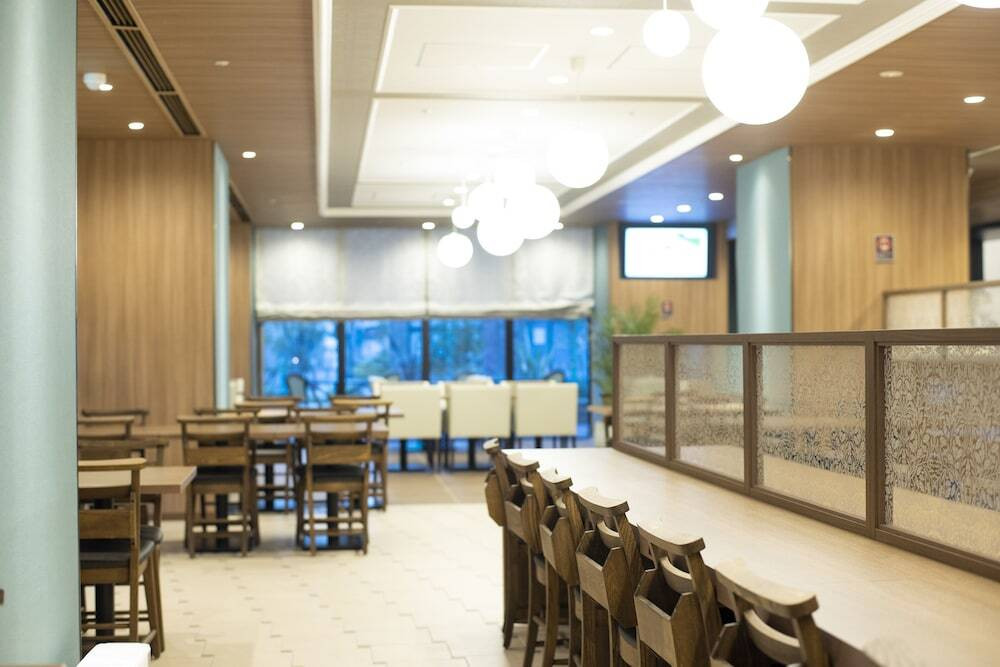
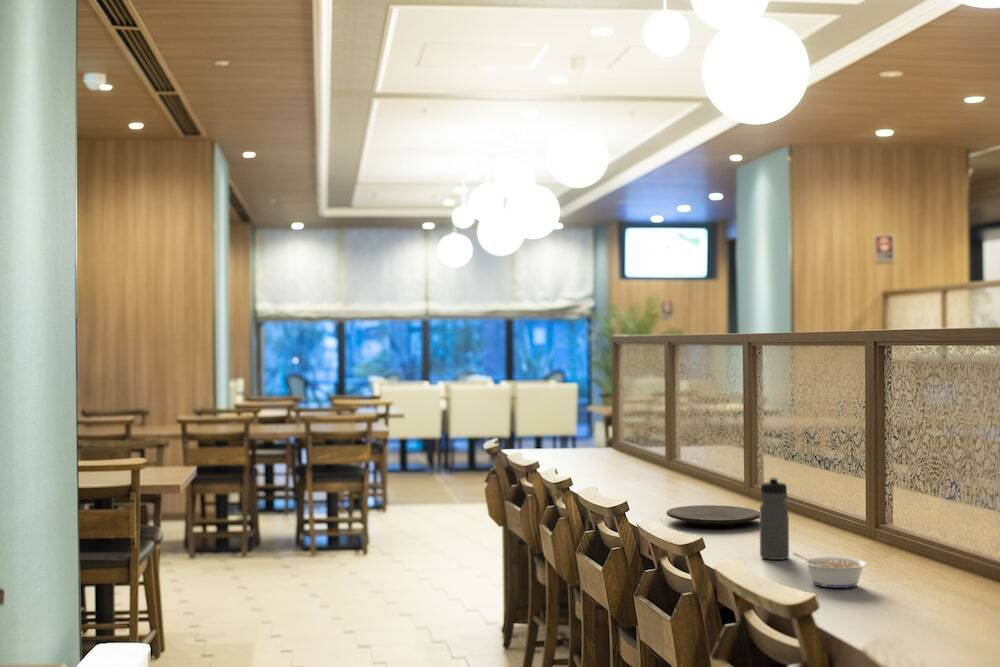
+ legume [792,552,868,589]
+ plate [665,504,760,527]
+ water bottle [758,476,790,561]
